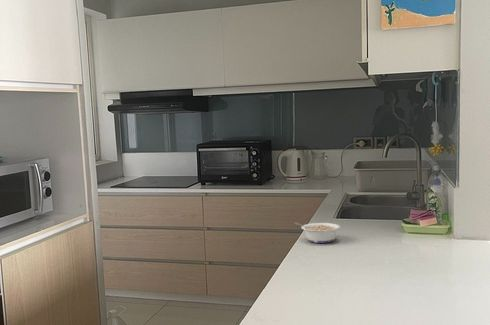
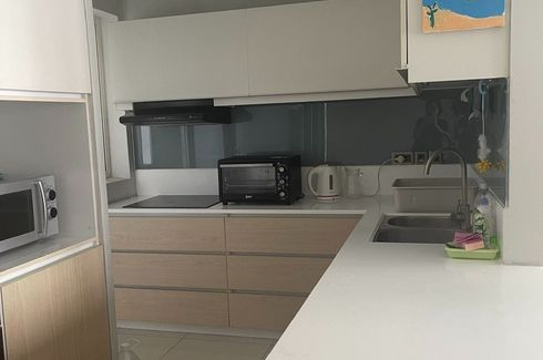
- legume [294,222,341,244]
